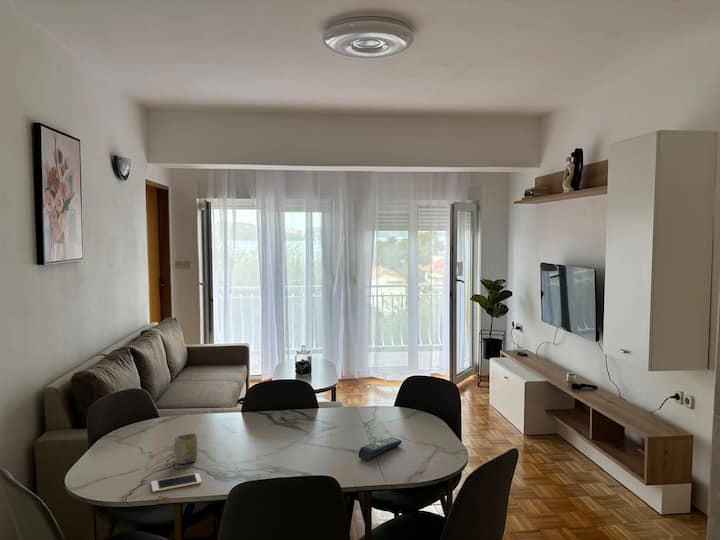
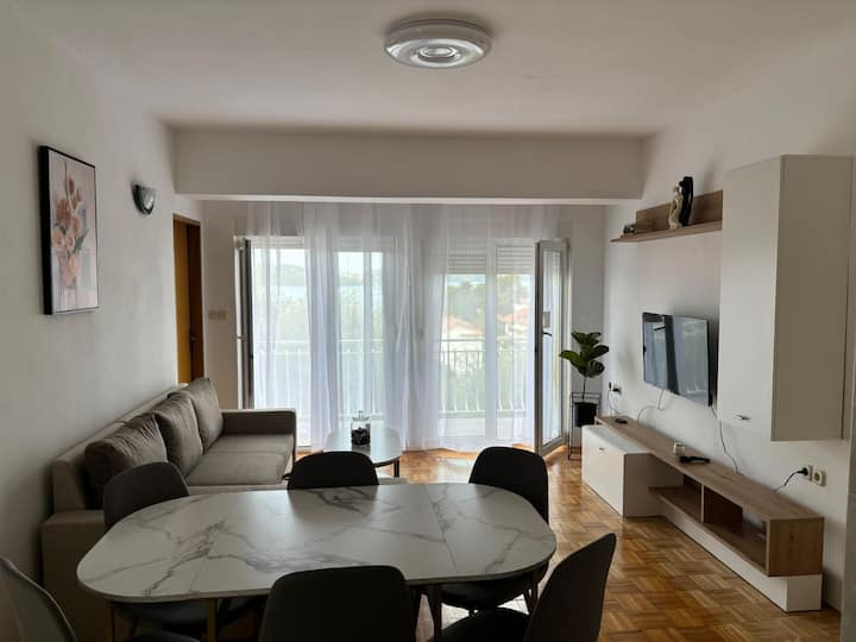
- cell phone [150,472,203,493]
- cup [174,432,198,465]
- remote control [358,436,403,461]
